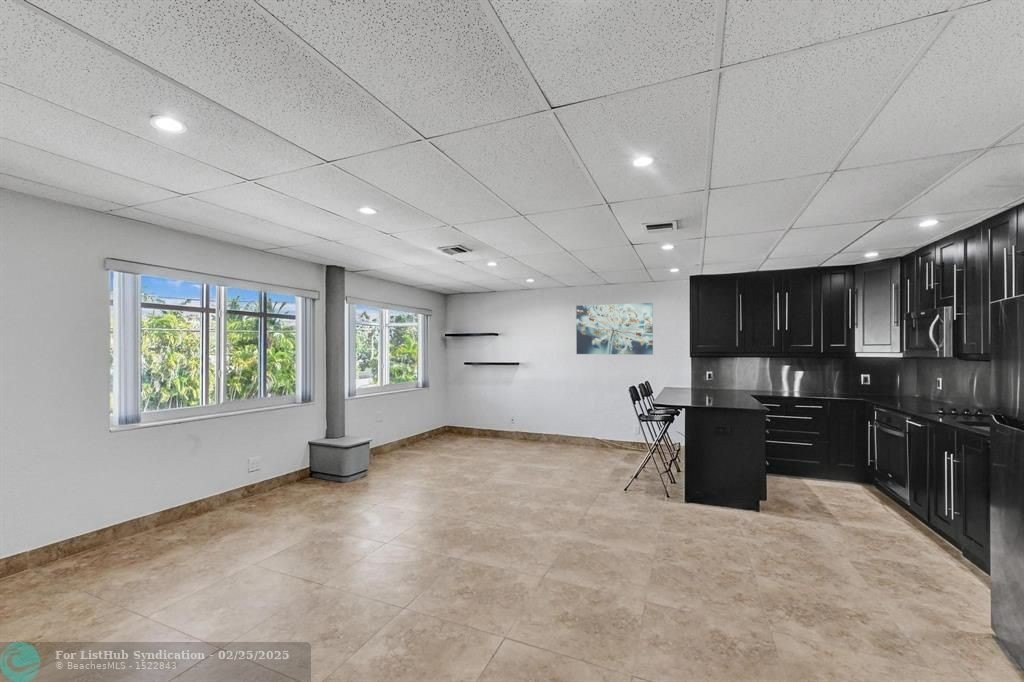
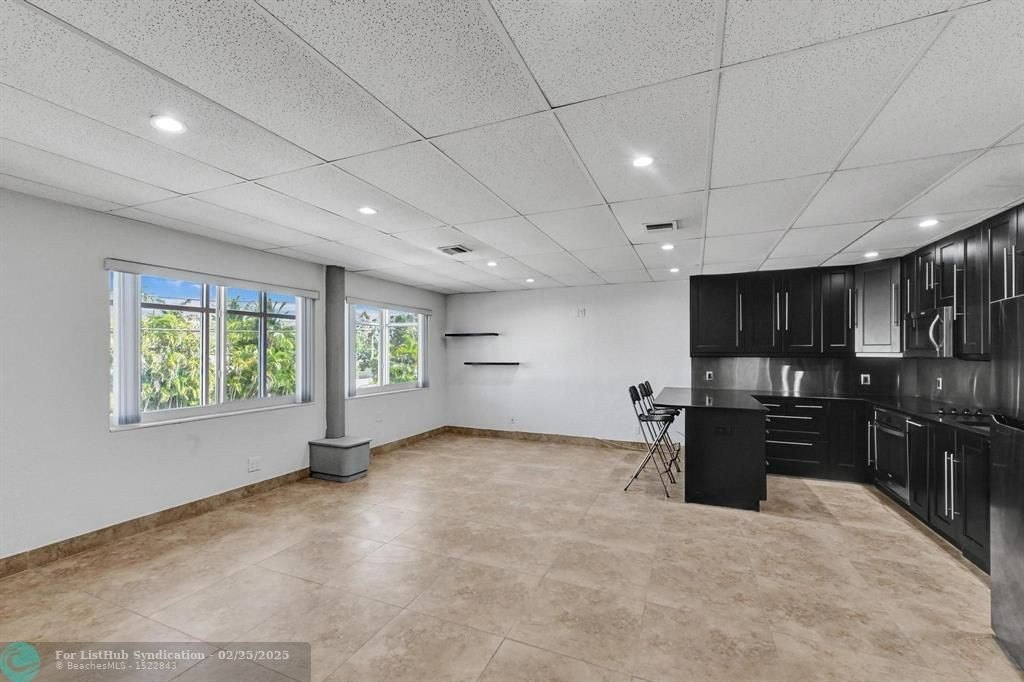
- wall art [575,302,654,356]
